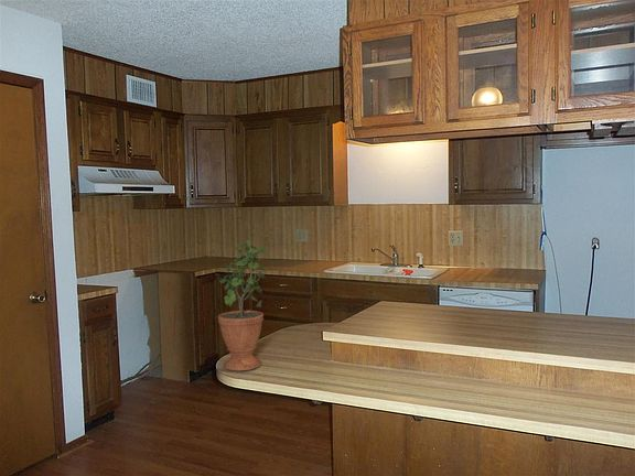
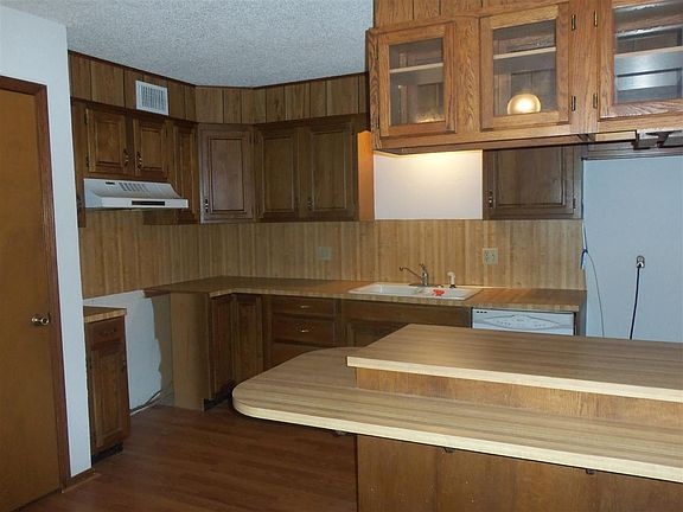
- potted plant [217,236,268,371]
